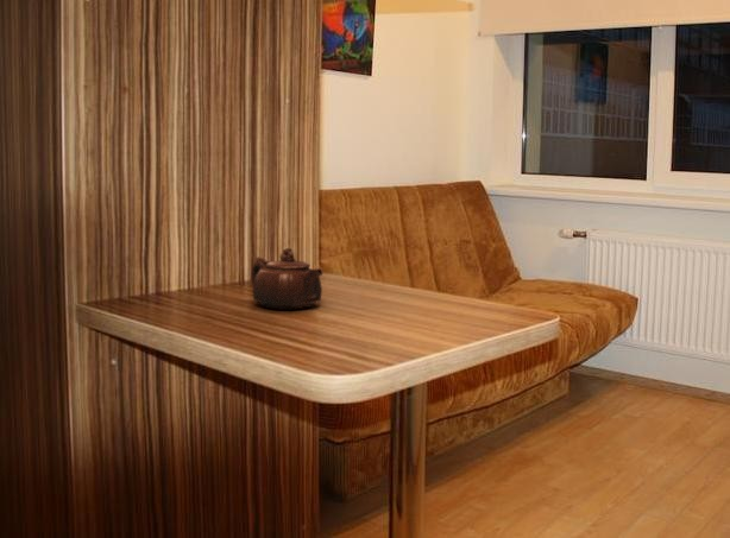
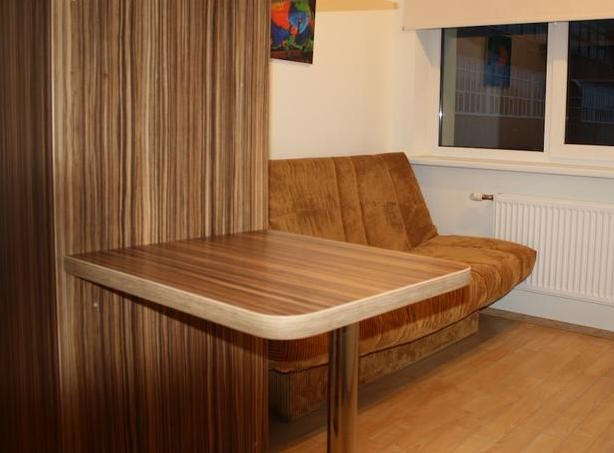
- teapot [250,247,325,310]
